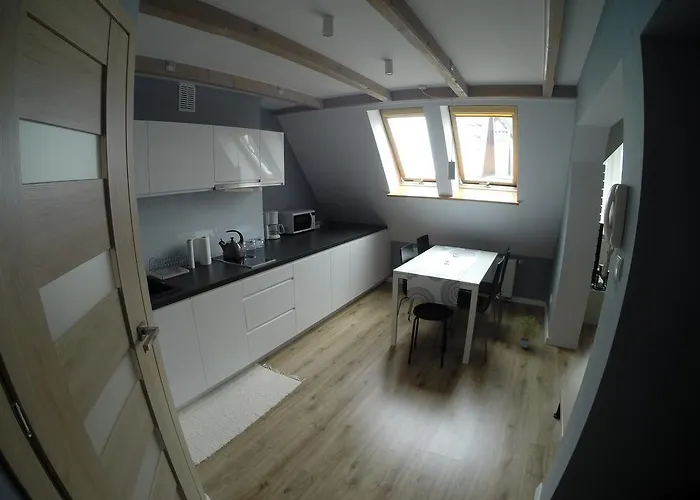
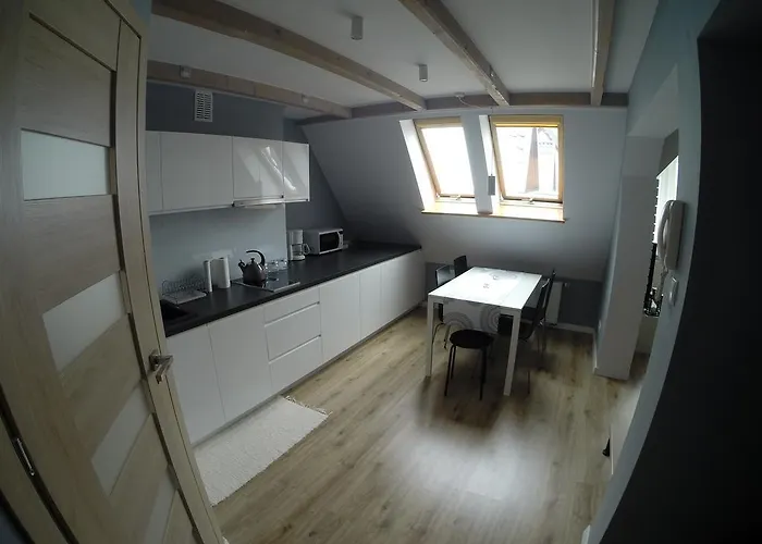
- potted plant [514,314,543,349]
